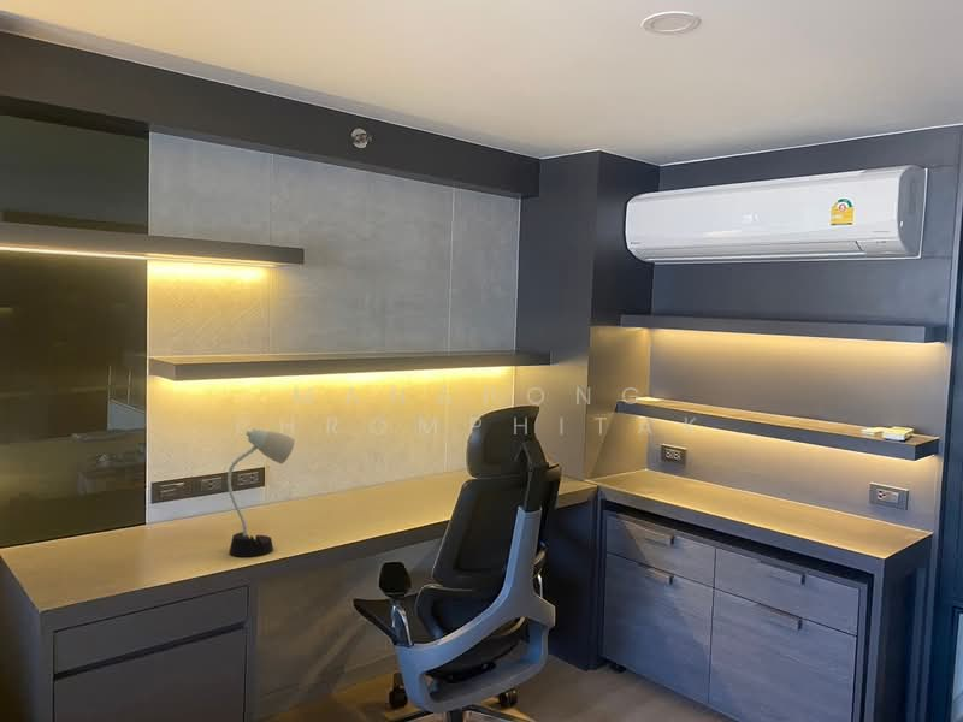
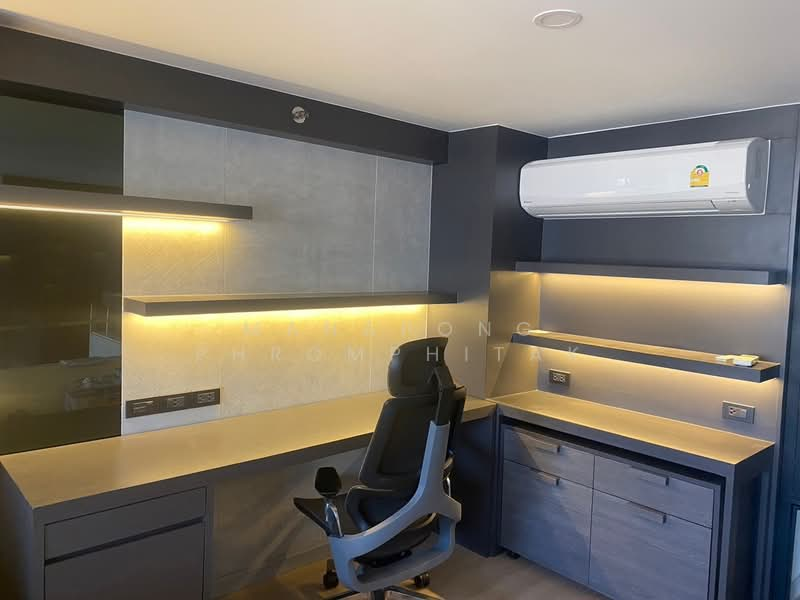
- desk lamp [226,428,296,558]
